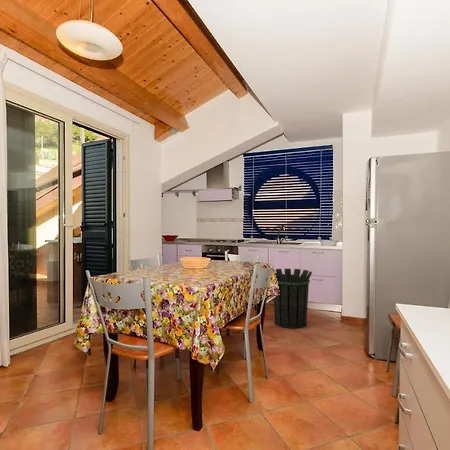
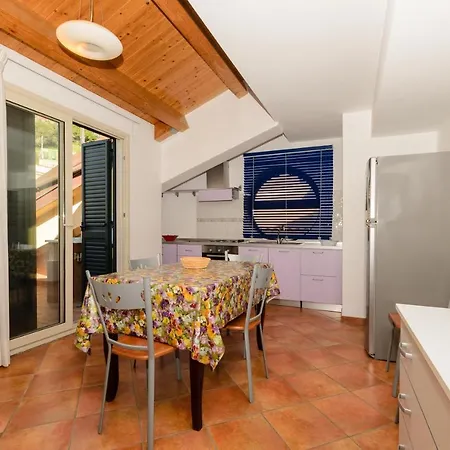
- waste bin [273,268,313,330]
